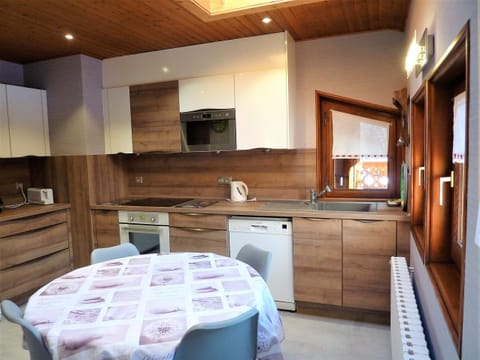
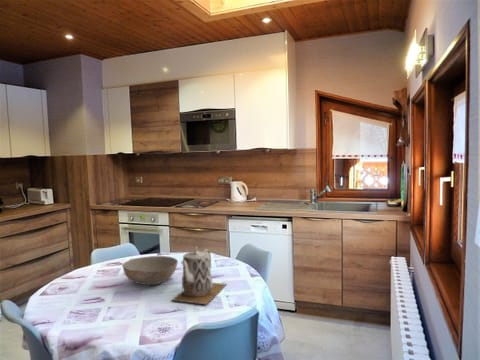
+ bowl [121,255,179,286]
+ teapot [171,246,228,305]
